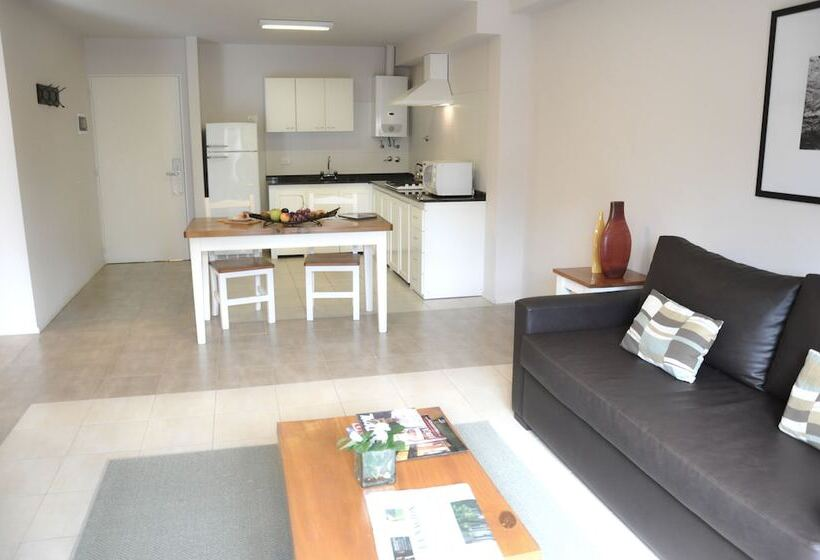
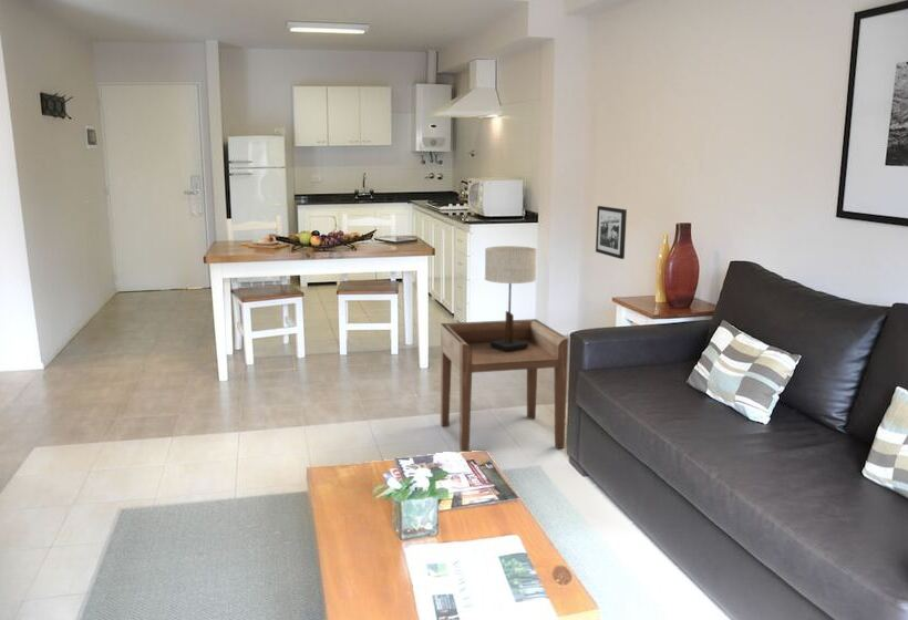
+ picture frame [595,205,628,260]
+ side table [440,318,569,453]
+ table lamp [484,245,538,352]
